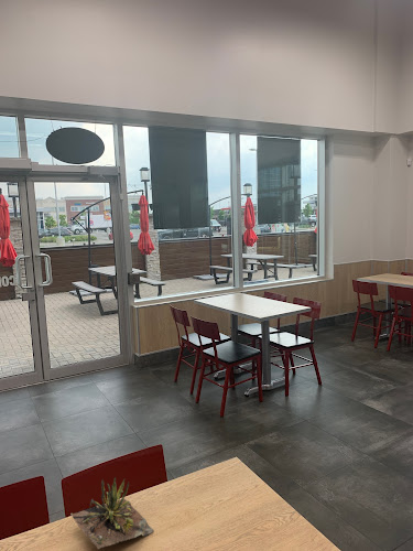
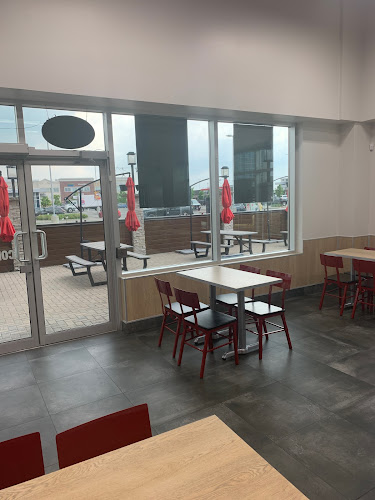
- succulent plant [69,476,155,550]
